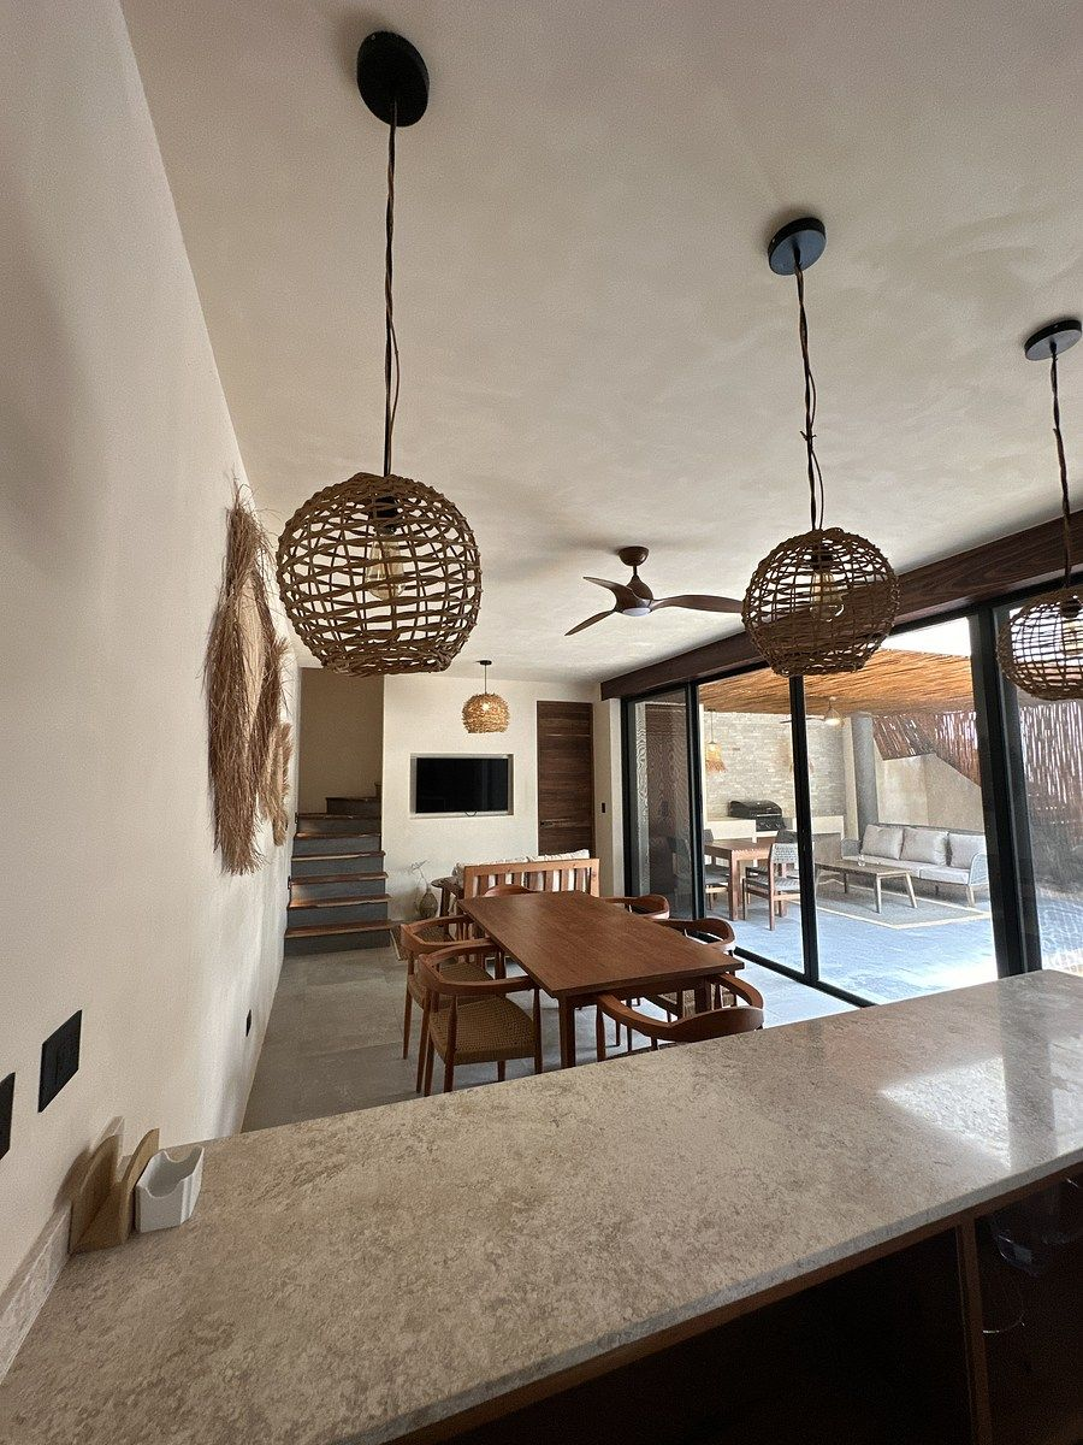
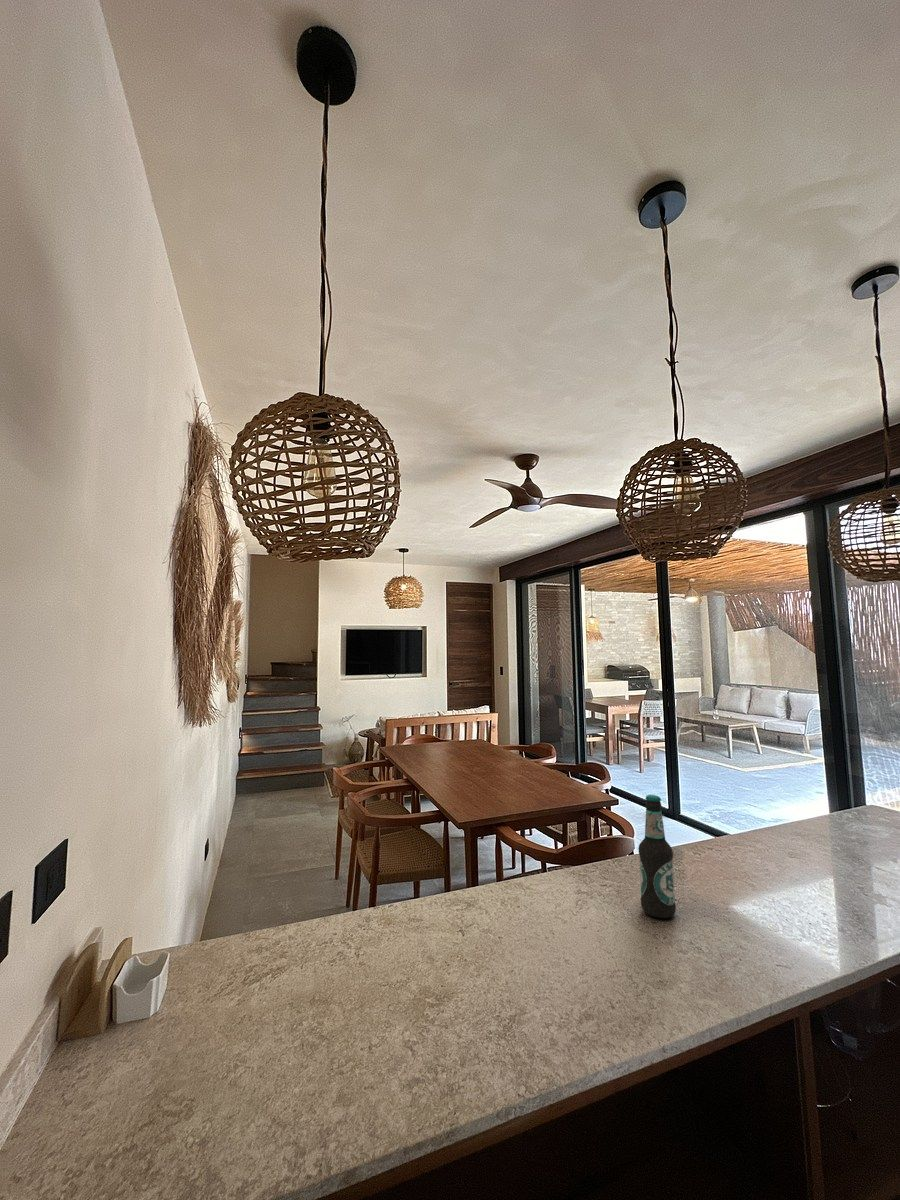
+ bottle [638,794,677,919]
